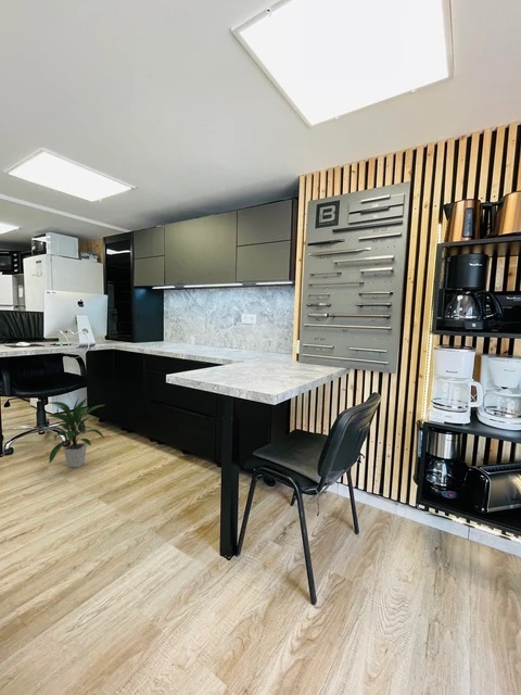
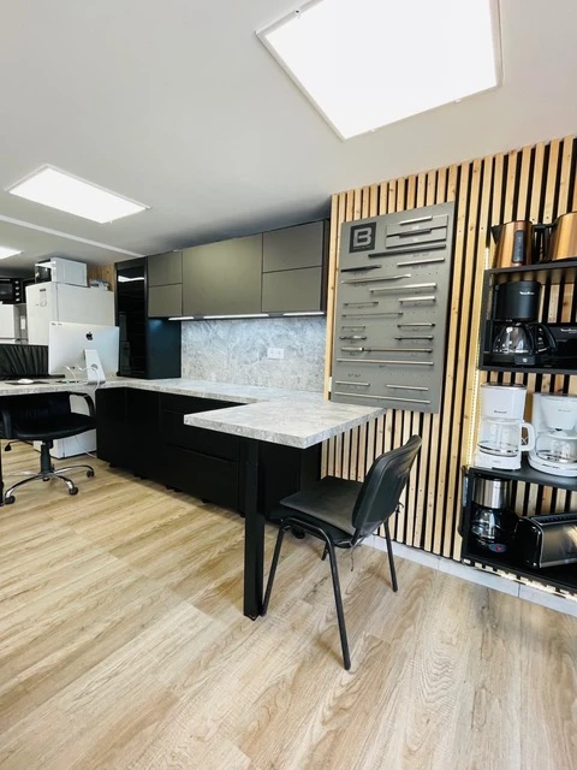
- indoor plant [45,396,105,468]
